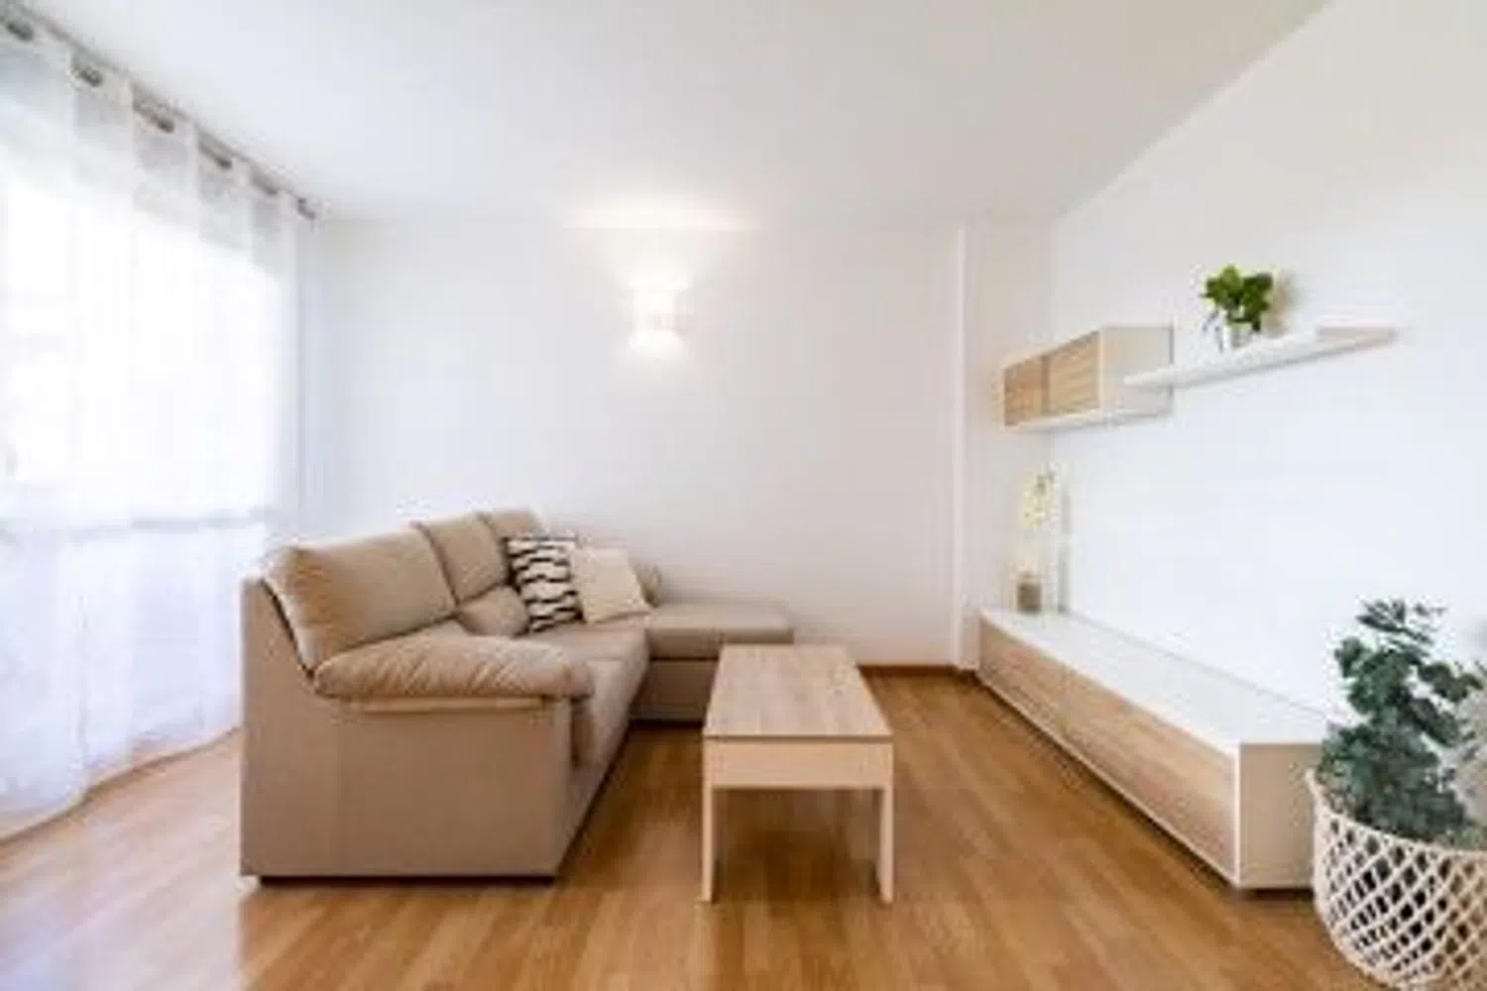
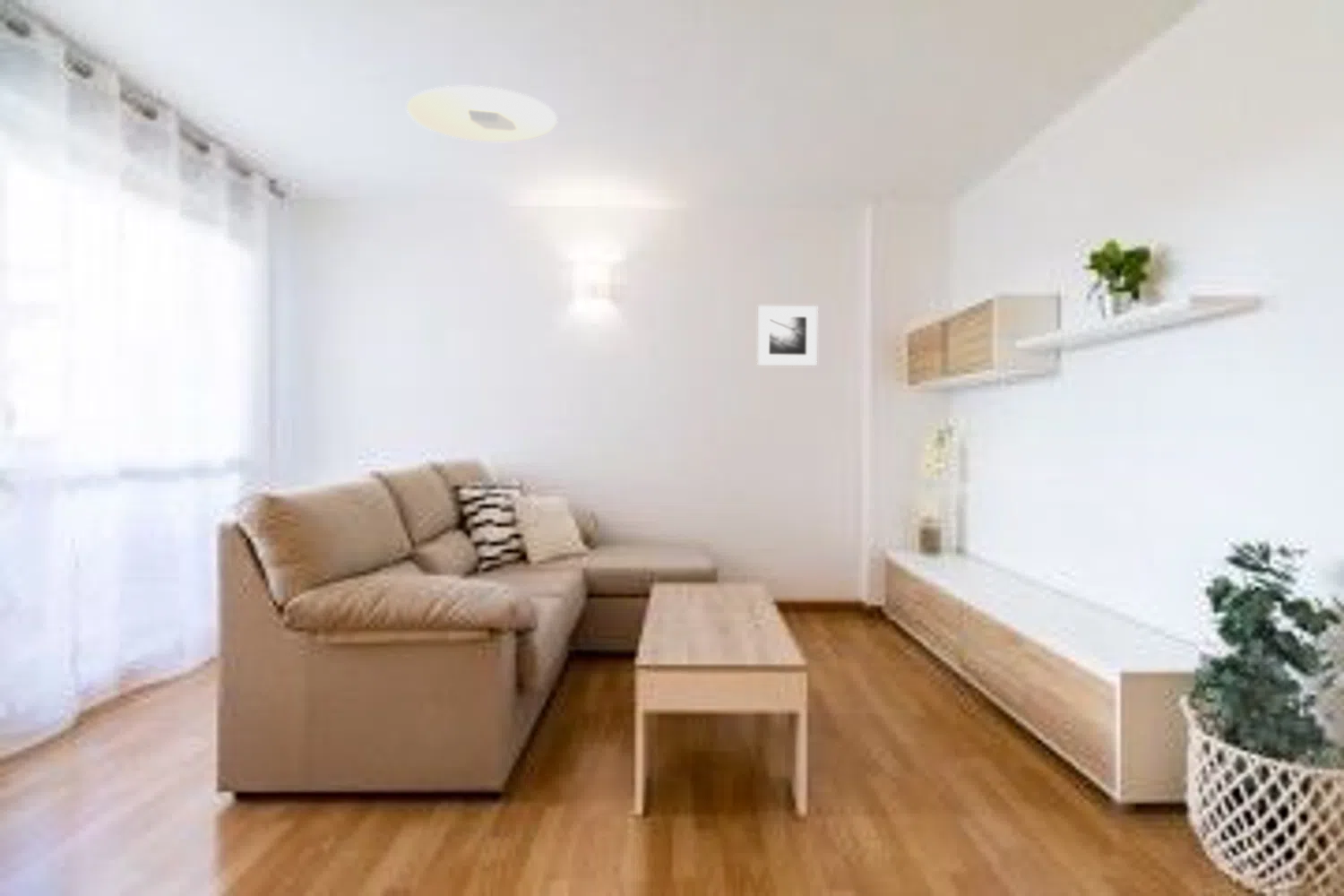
+ ceiling light [406,85,558,142]
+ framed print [757,305,818,366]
